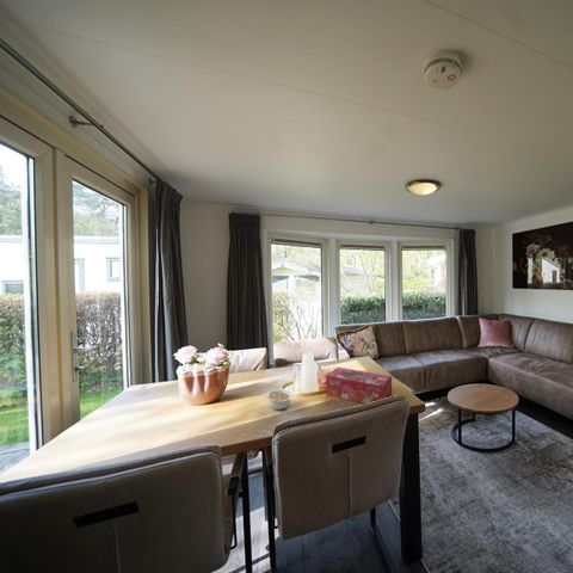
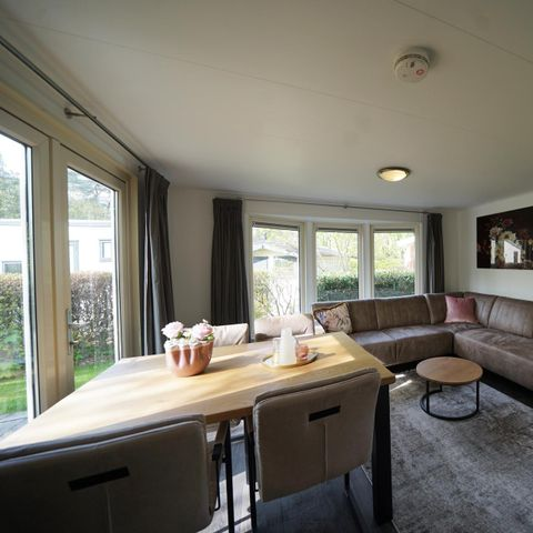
- legume [265,388,294,411]
- tissue box [325,366,393,405]
